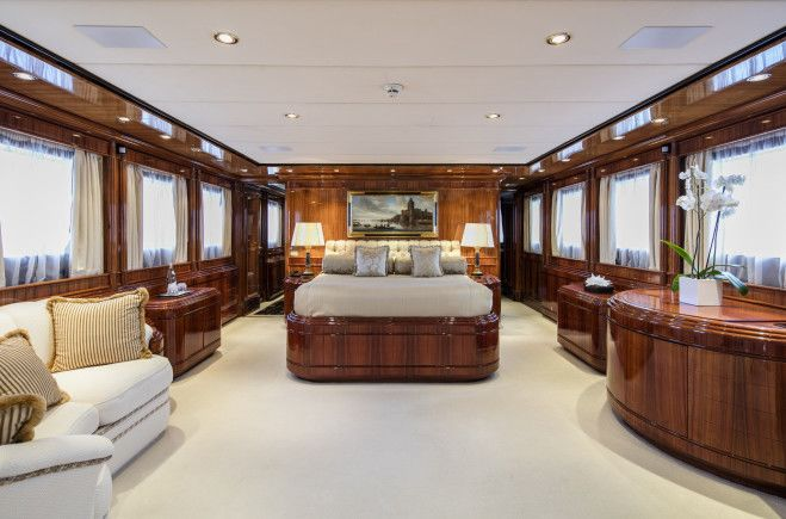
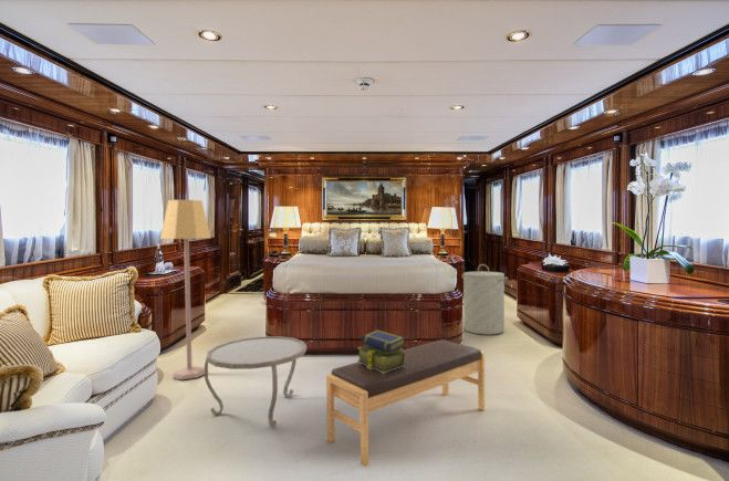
+ lamp [159,199,211,380]
+ laundry hamper [461,263,509,336]
+ bench [325,338,486,468]
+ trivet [204,335,308,428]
+ stack of books [356,328,406,374]
